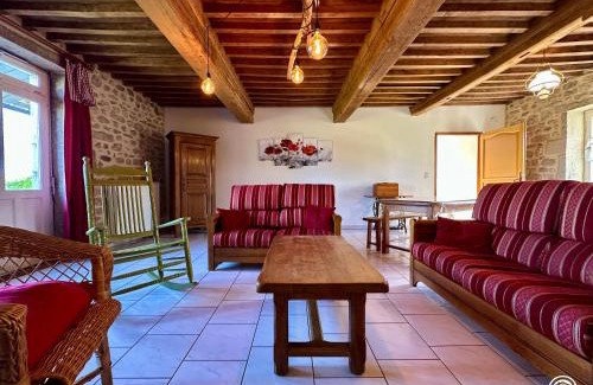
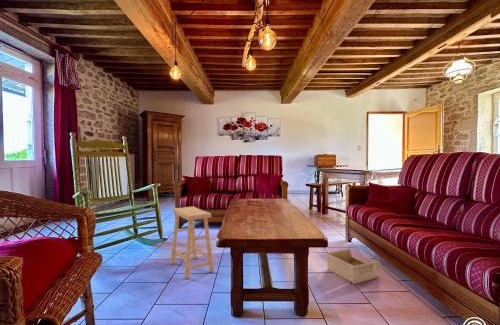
+ footstool [169,206,215,280]
+ storage bin [325,248,381,285]
